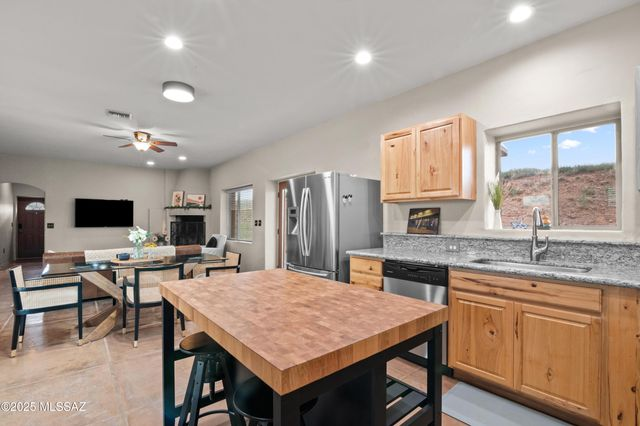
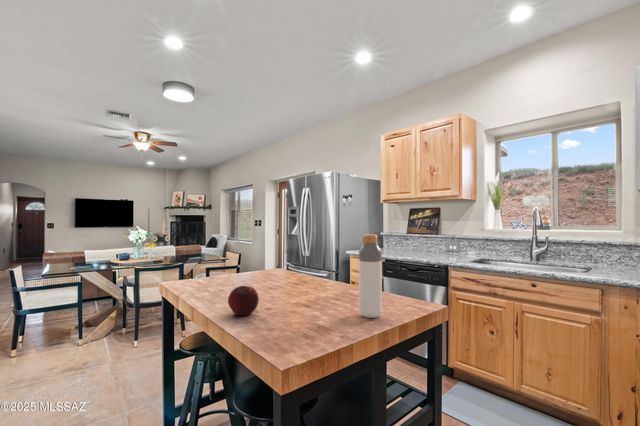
+ bottle [358,233,383,319]
+ fruit [227,285,260,317]
